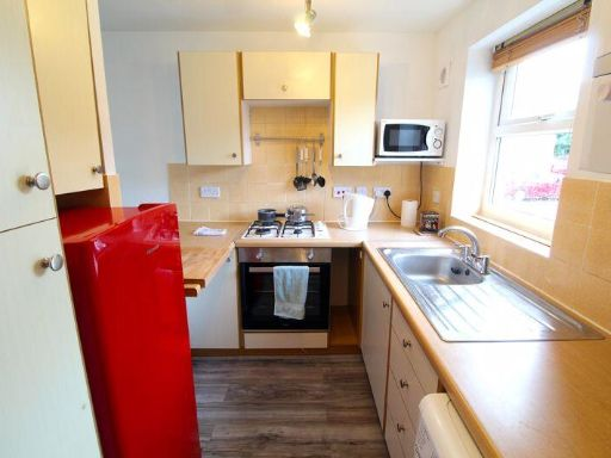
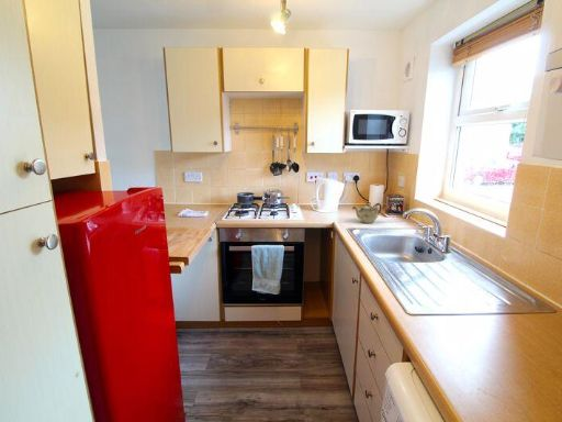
+ teapot [351,201,383,224]
